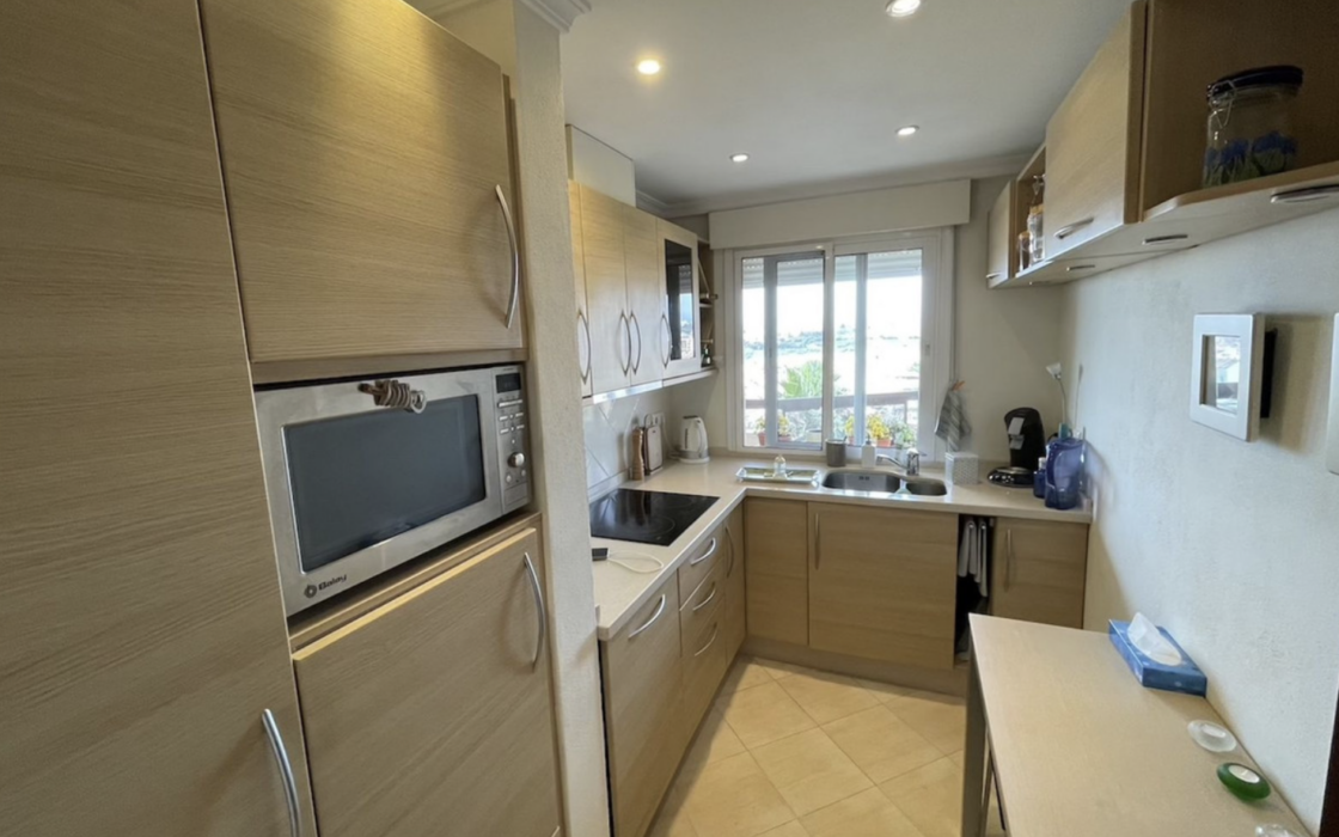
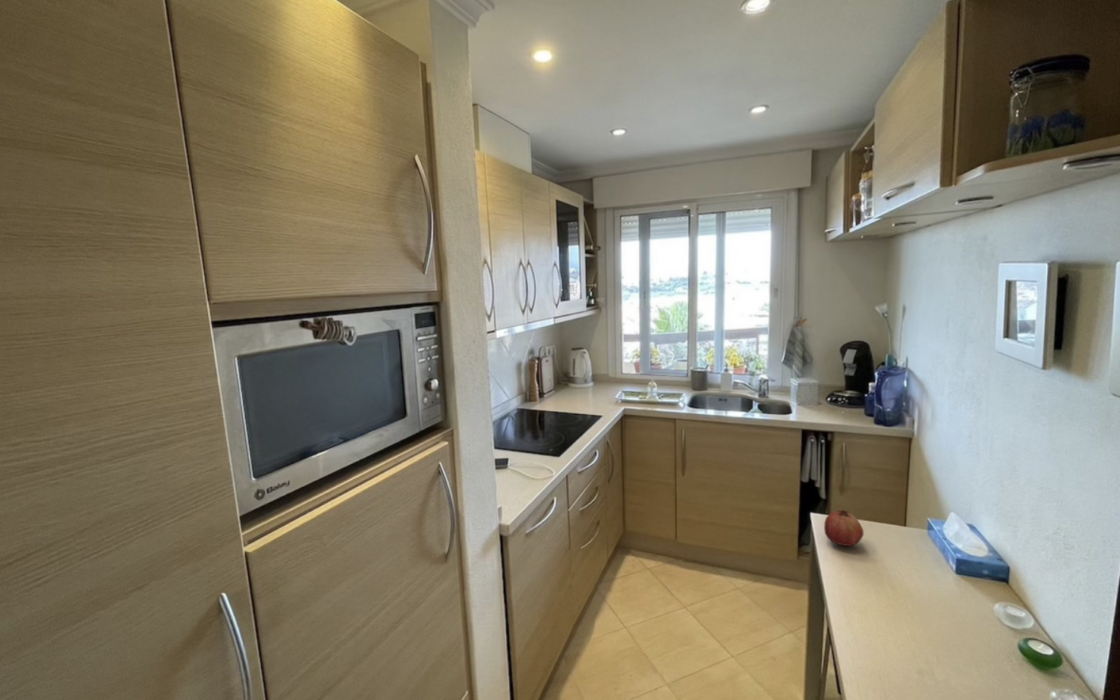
+ fruit [823,509,865,547]
